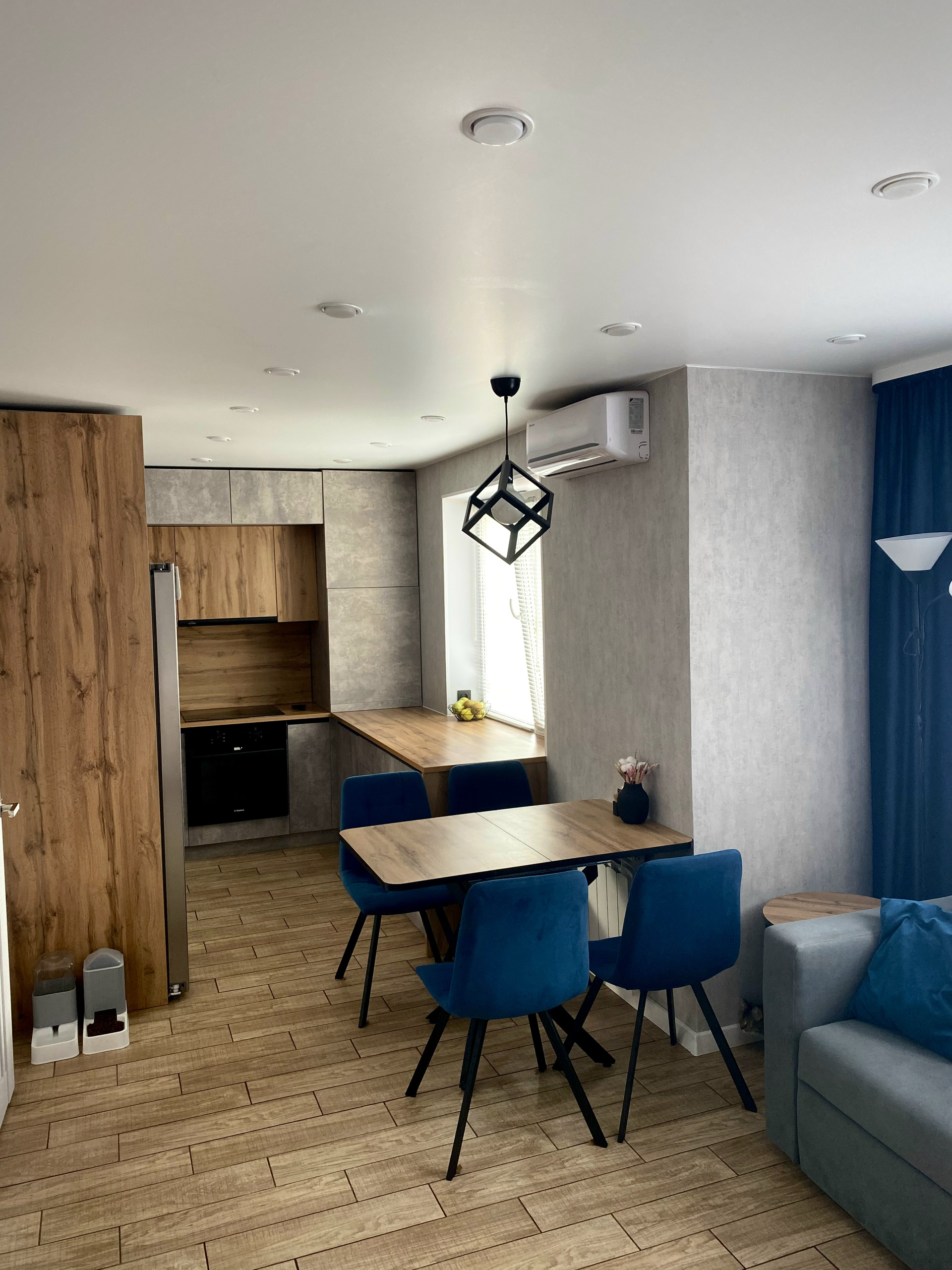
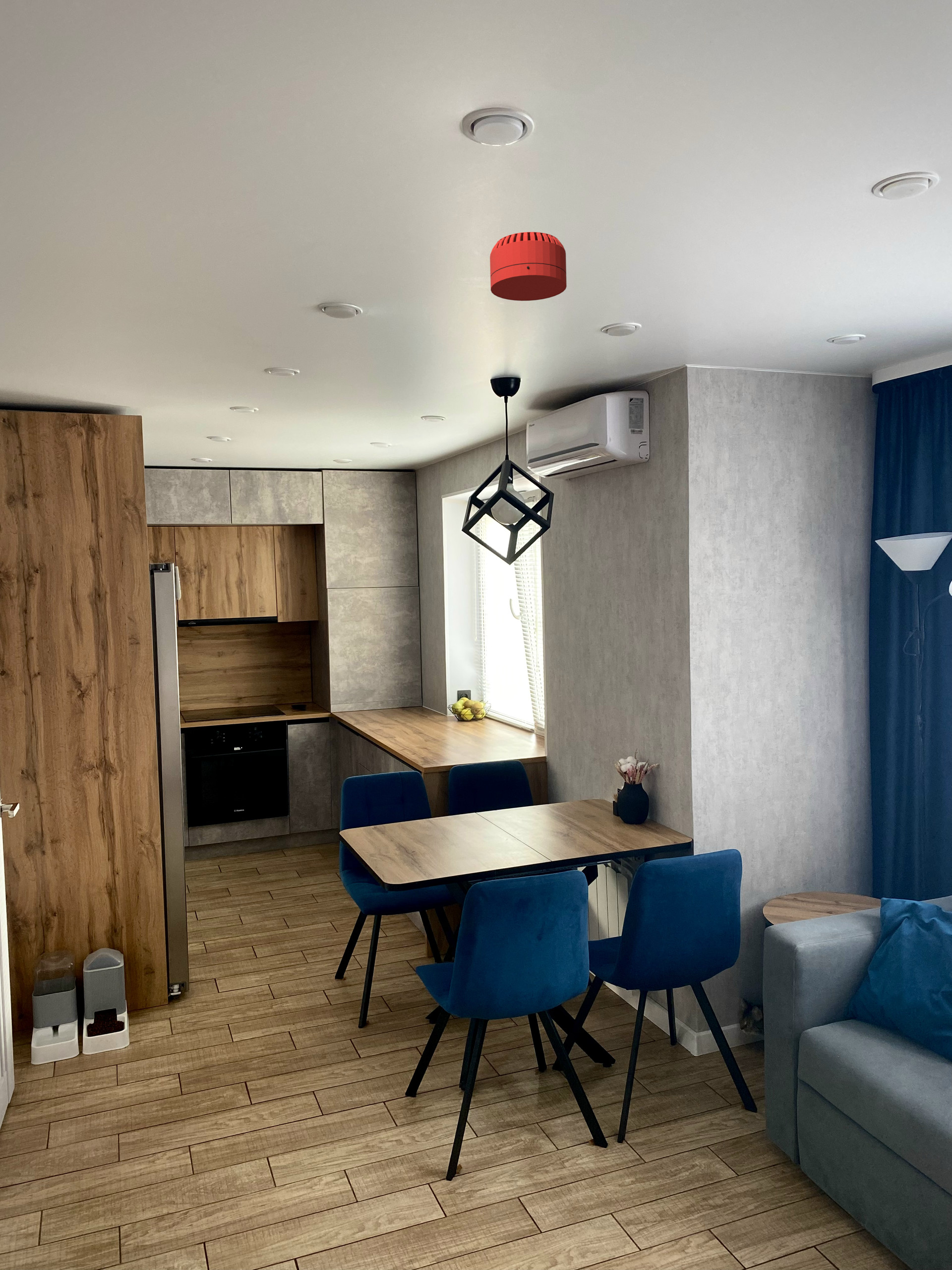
+ smoke detector [489,232,567,301]
